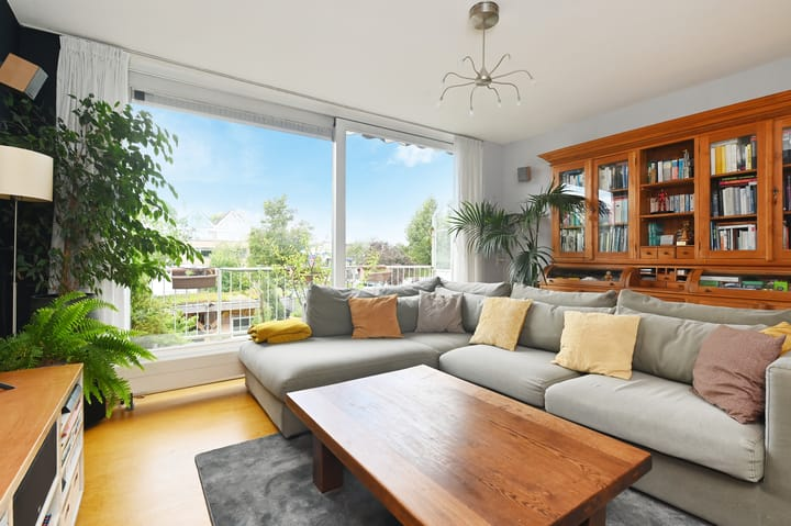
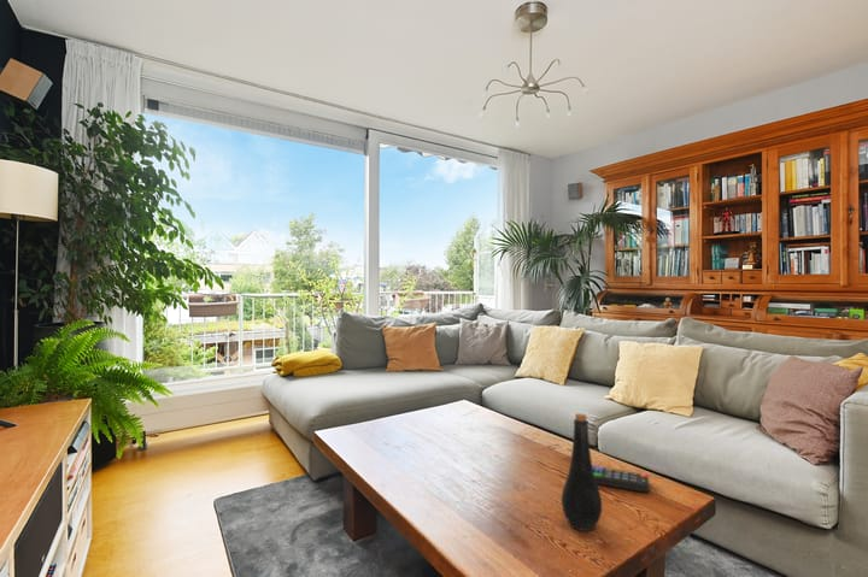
+ bottle [561,412,603,532]
+ remote control [592,465,650,494]
